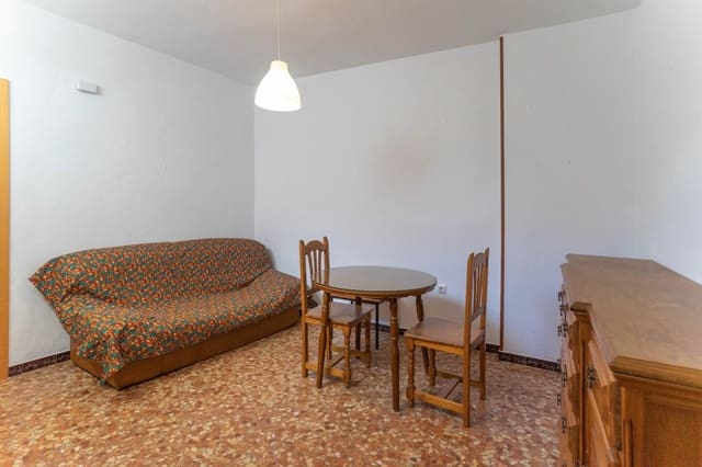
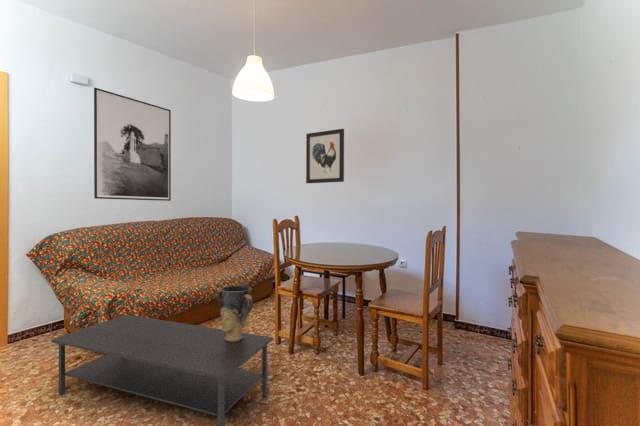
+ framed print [93,87,172,202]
+ vase [217,284,254,342]
+ wall art [305,128,345,184]
+ coffee table [50,314,274,426]
